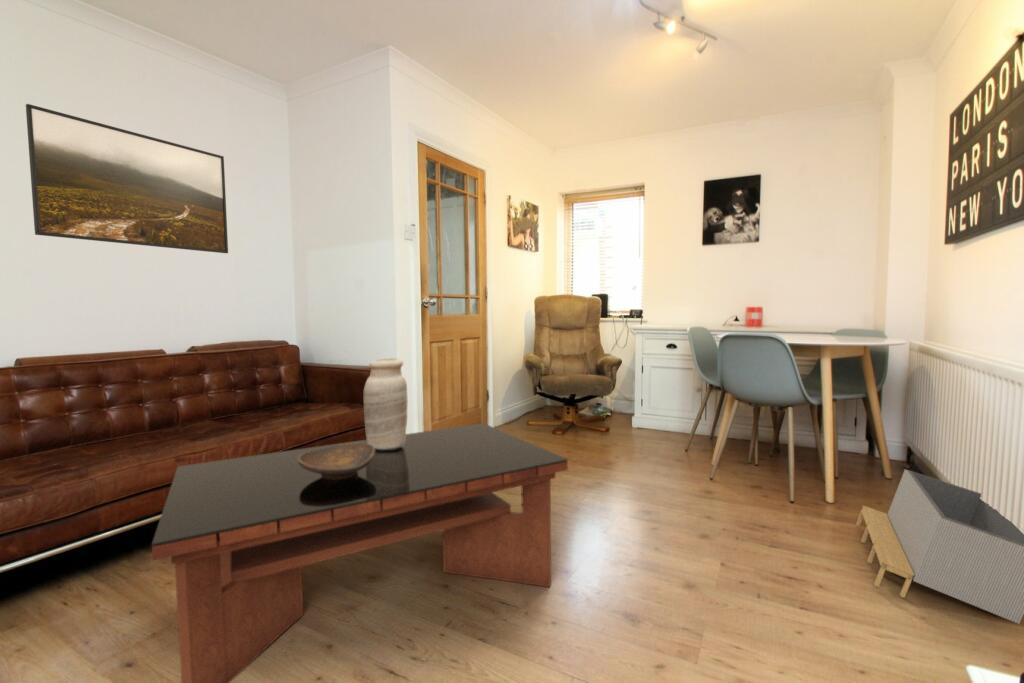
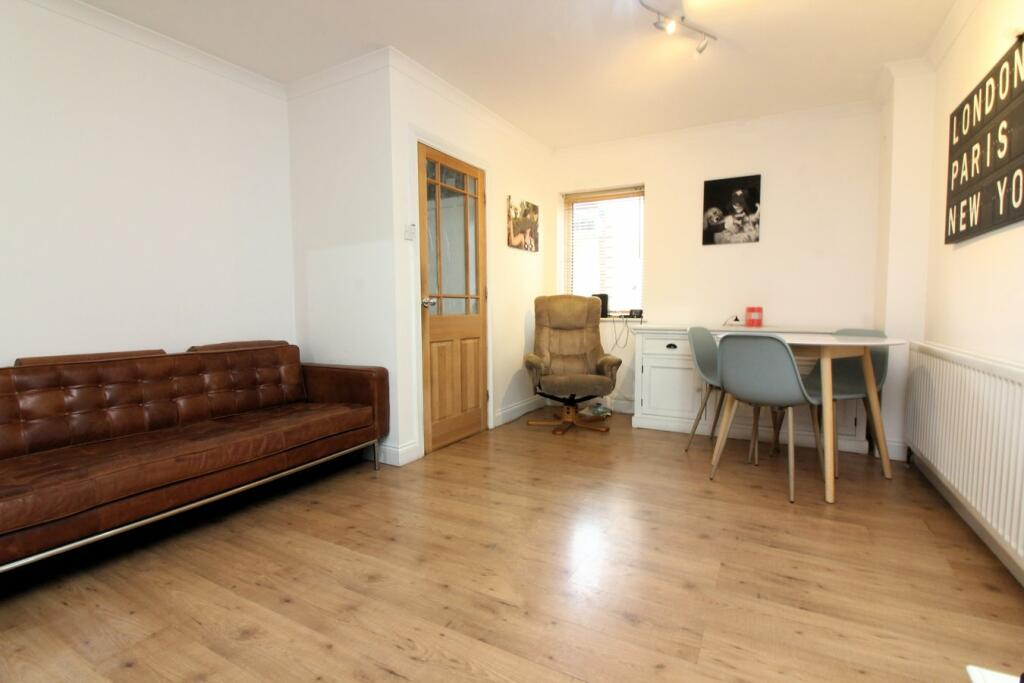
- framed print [25,103,229,254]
- coffee table [151,422,569,683]
- storage bin [855,469,1024,625]
- vase [363,357,408,450]
- decorative bowl [298,443,375,479]
